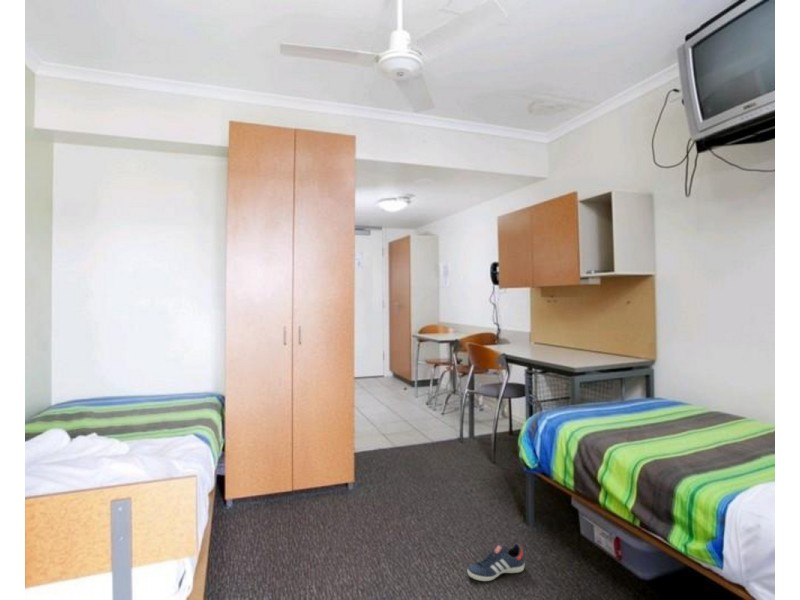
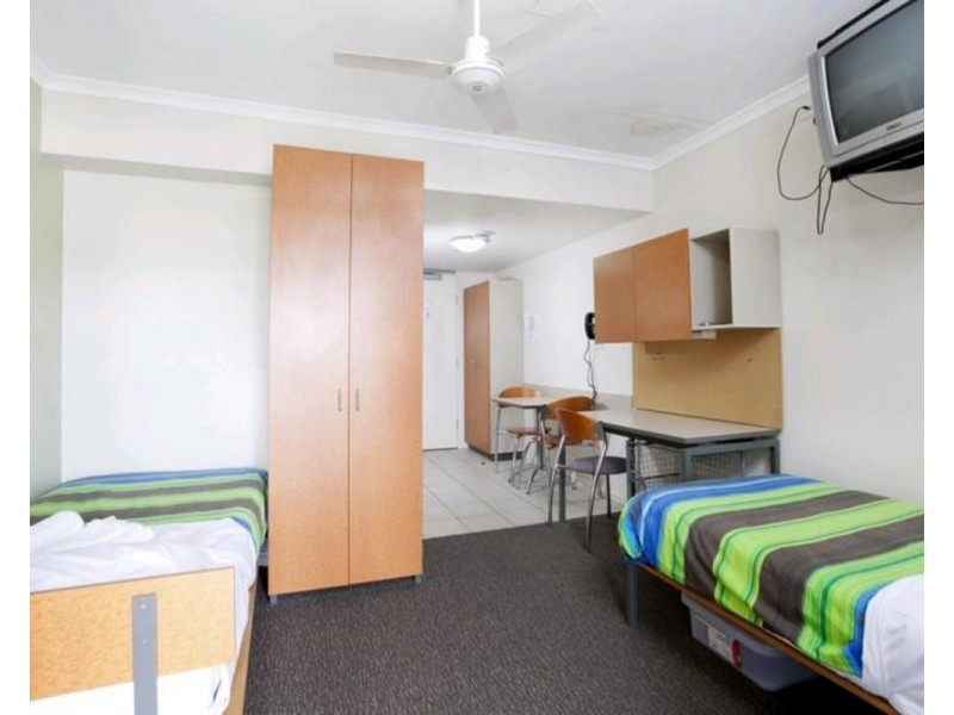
- sneaker [466,541,525,582]
